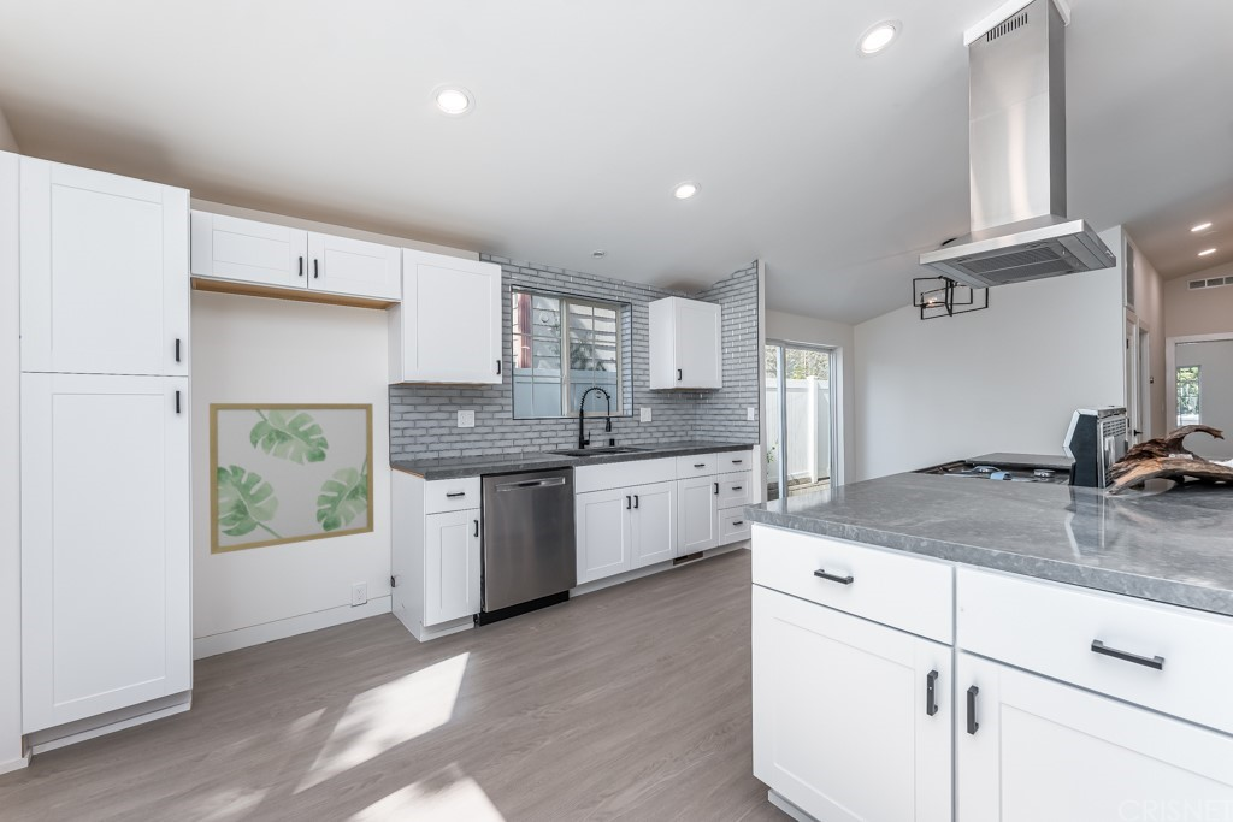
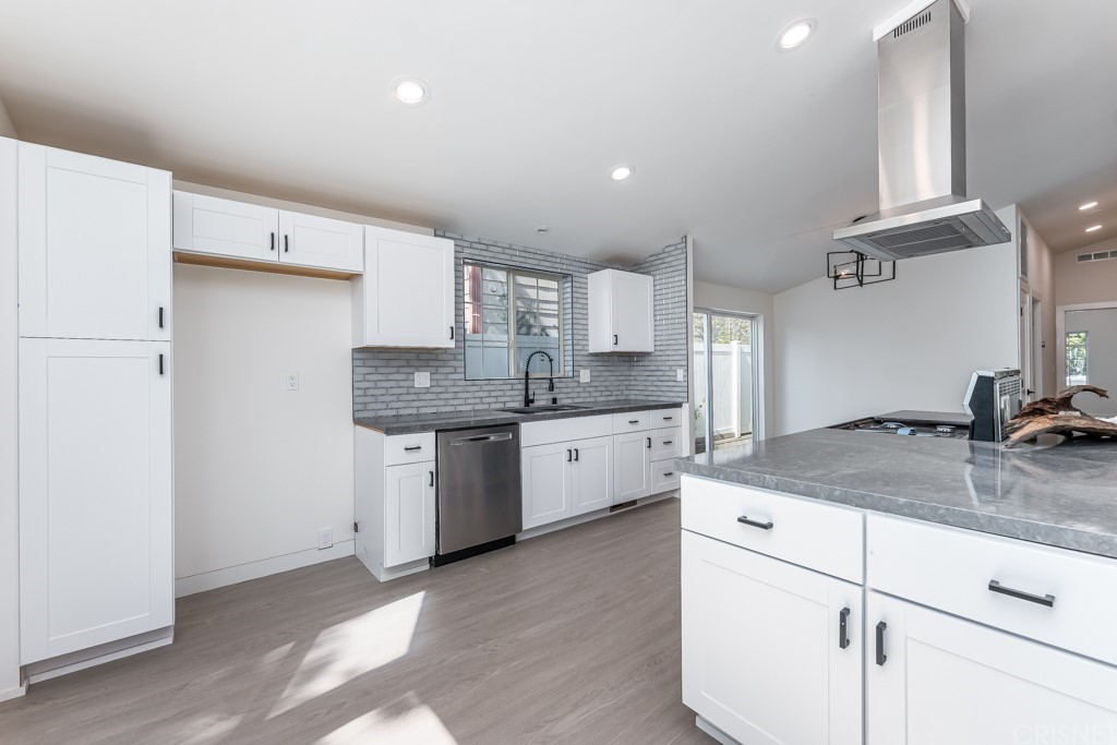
- wall art [208,402,374,556]
